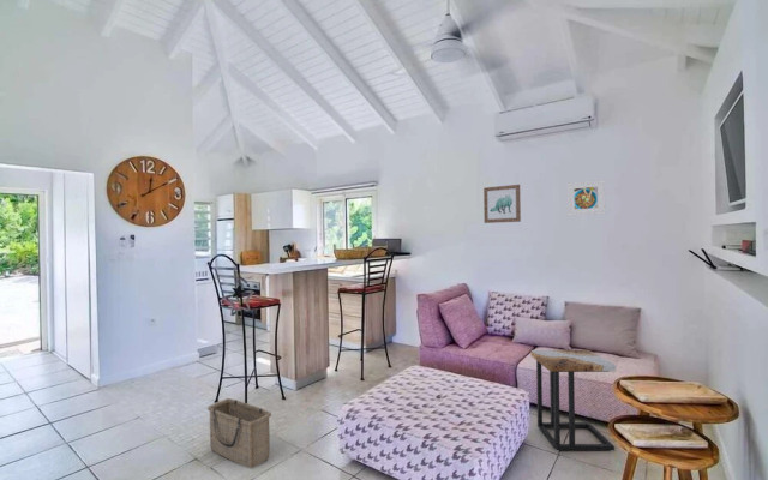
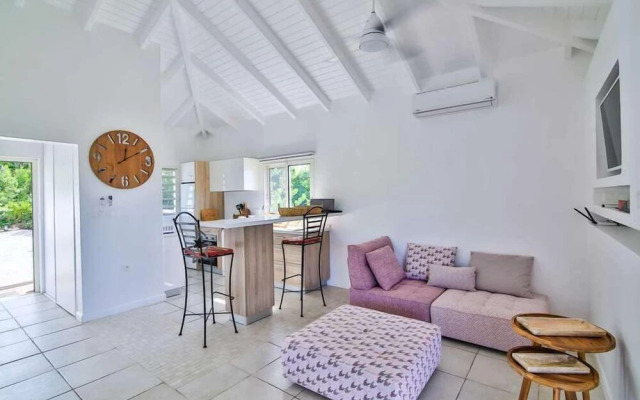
- basket [206,397,272,469]
- wall art [482,184,522,224]
- side table [530,349,617,452]
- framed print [566,179,606,217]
